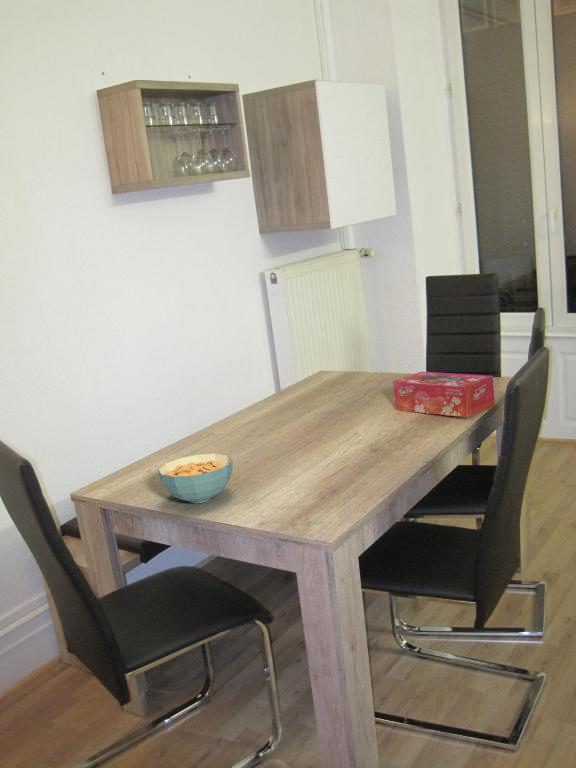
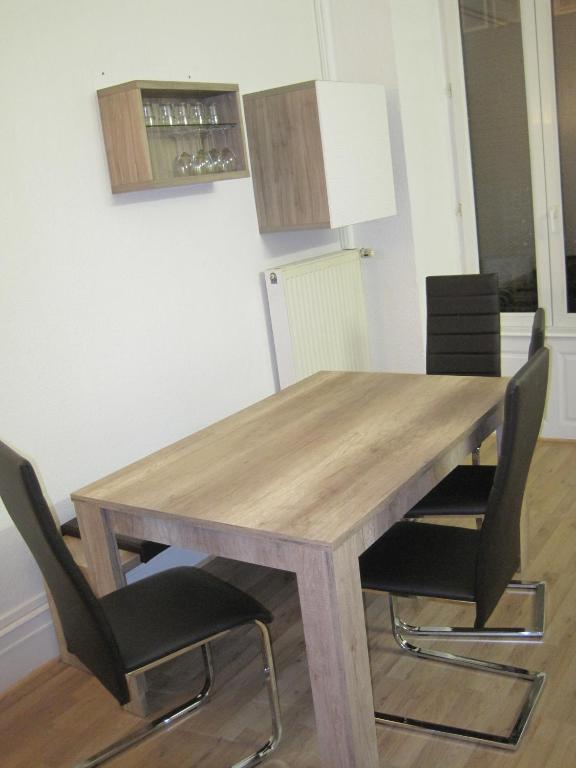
- tissue box [392,371,496,418]
- cereal bowl [157,453,234,504]
